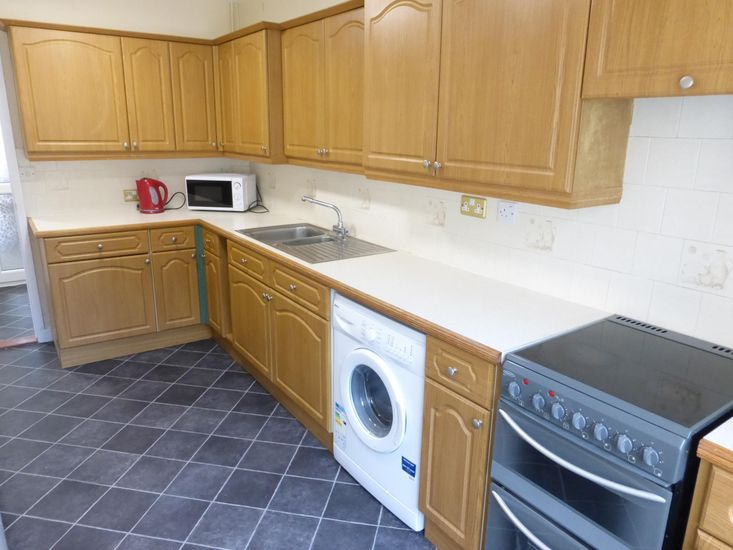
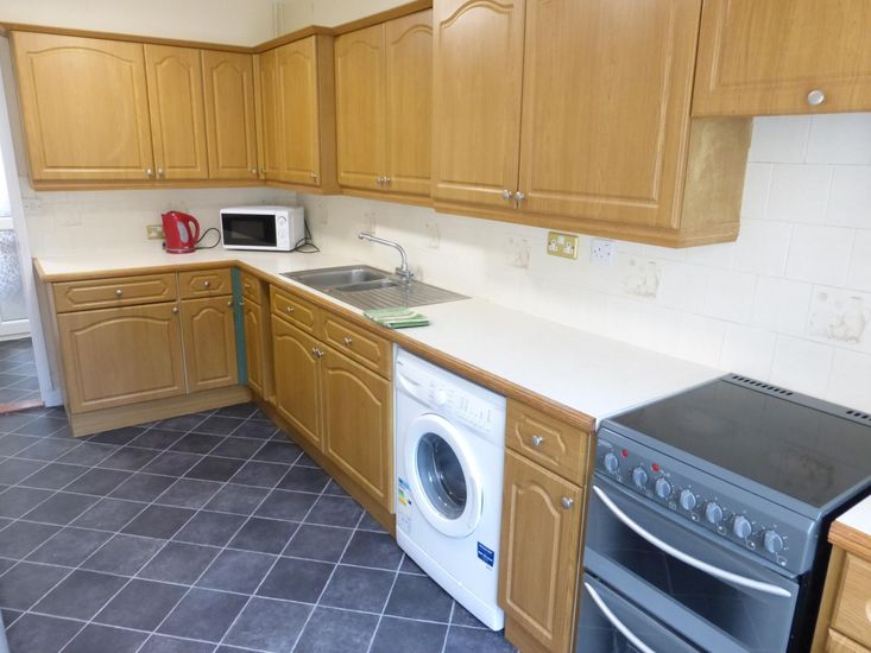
+ dish towel [362,305,430,329]
